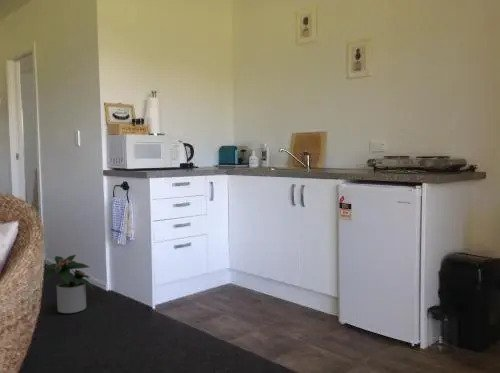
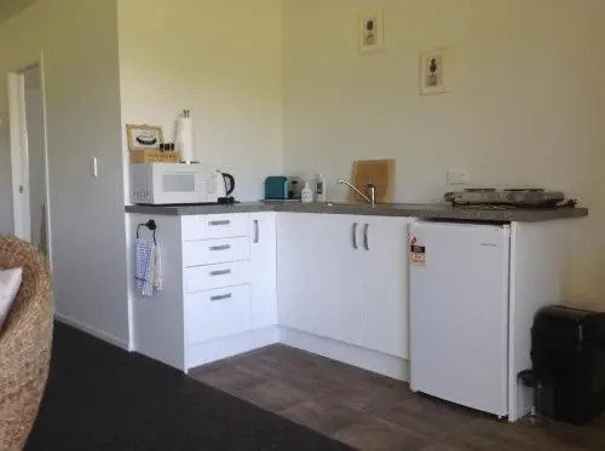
- potted plant [43,254,95,314]
